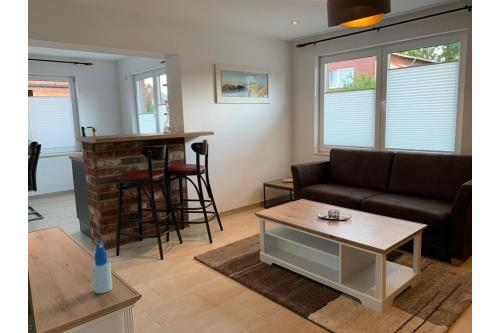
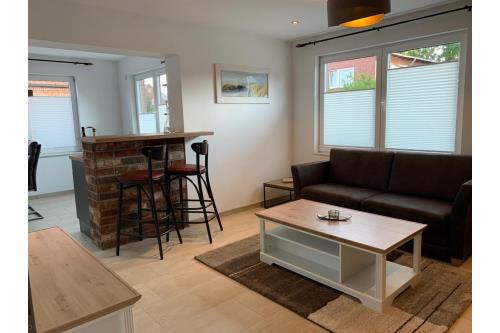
- spray bottle [91,241,113,294]
